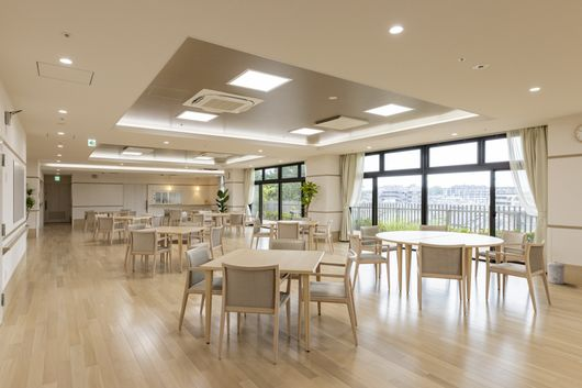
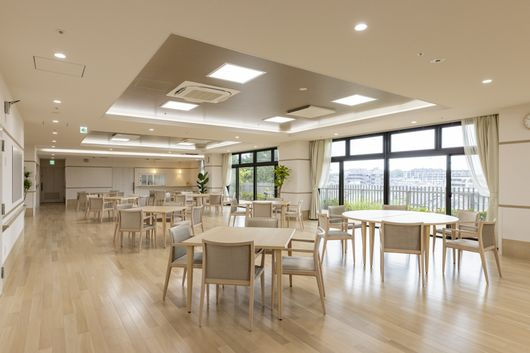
- trash can [546,260,566,285]
